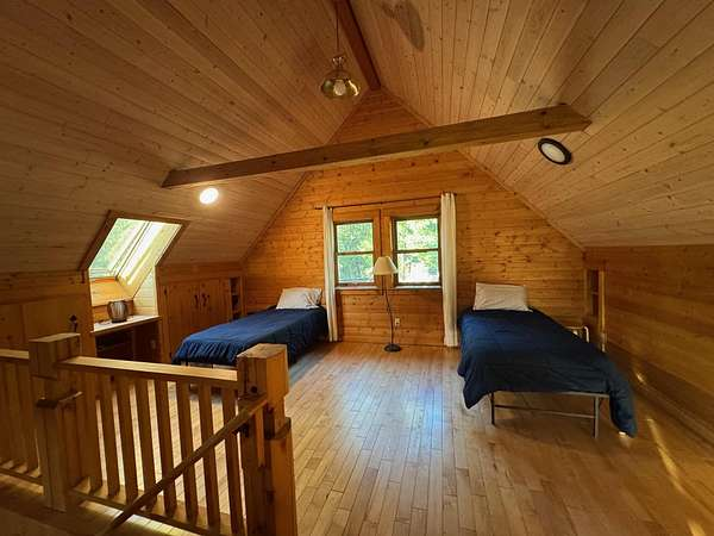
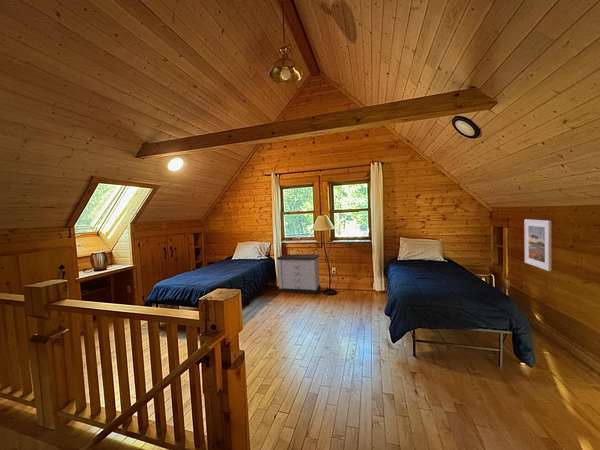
+ nightstand [276,254,322,295]
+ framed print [523,218,553,272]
